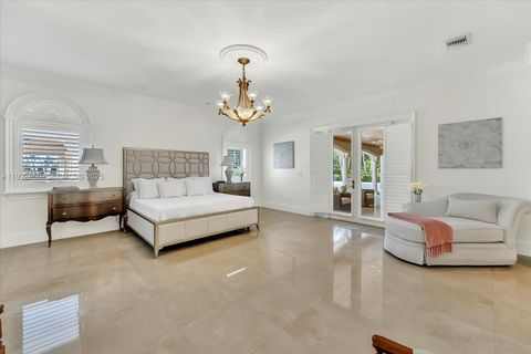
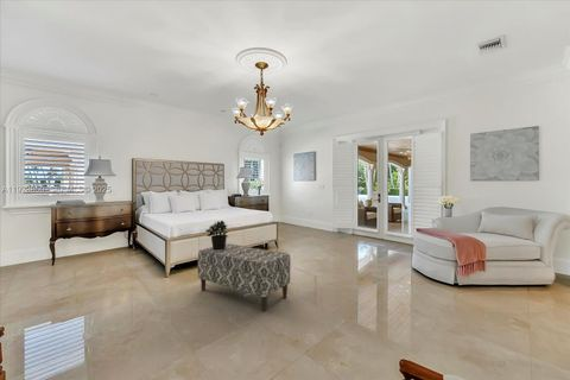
+ bench [197,242,292,312]
+ potted plant [205,220,229,249]
